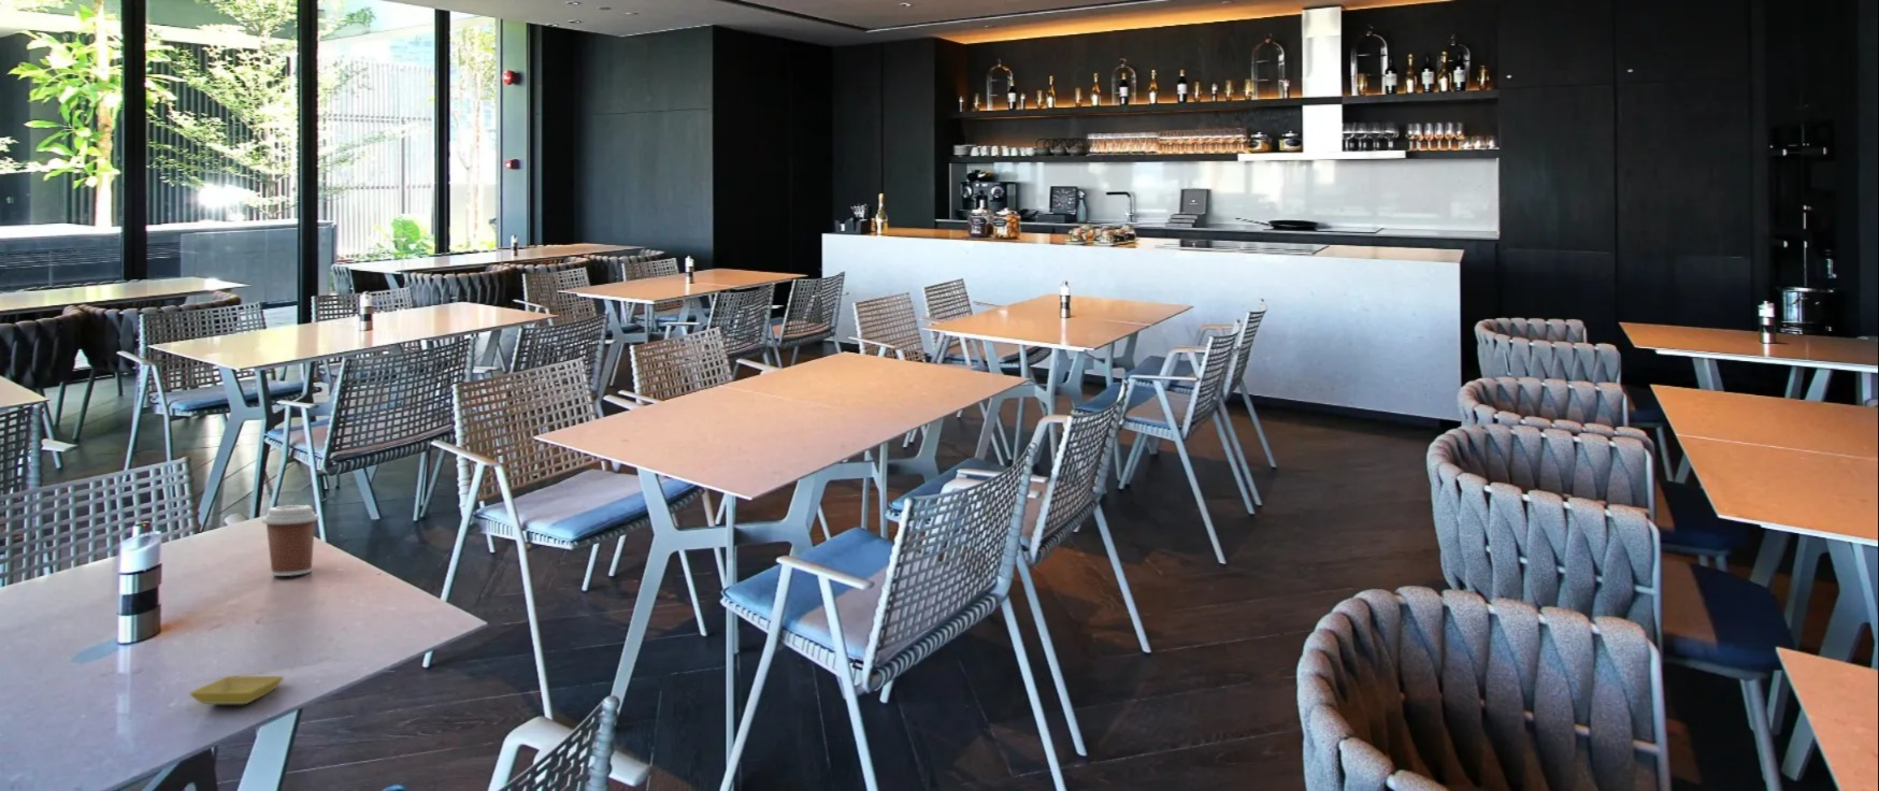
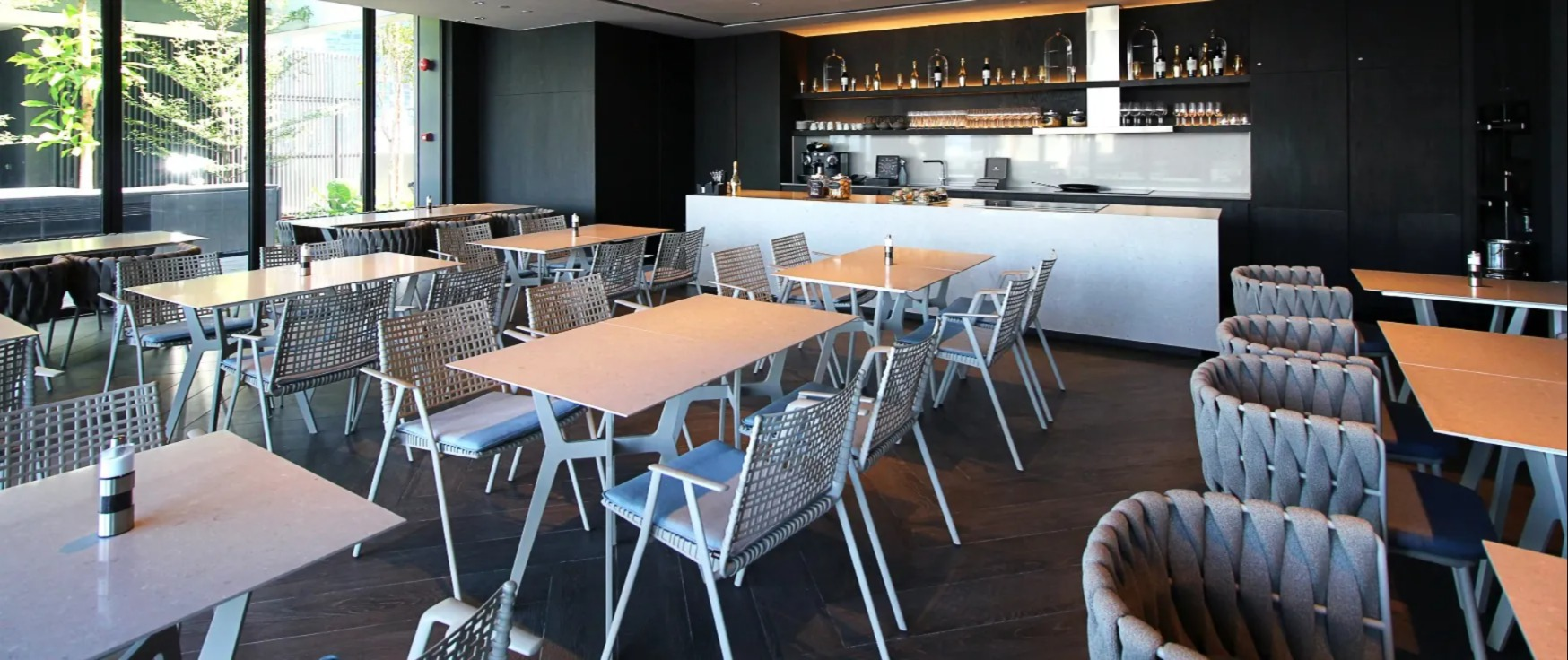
- saucer [188,675,285,705]
- coffee cup [261,505,320,578]
